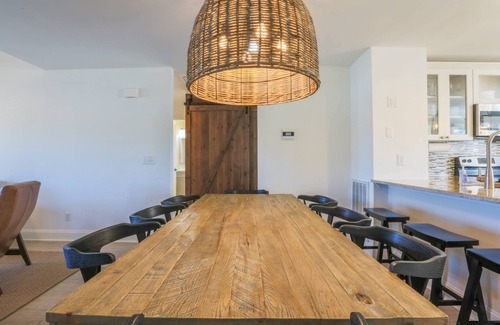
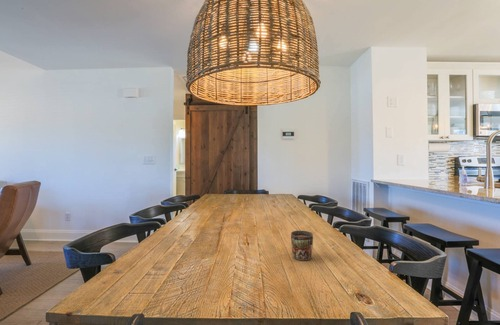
+ mug [290,230,314,261]
